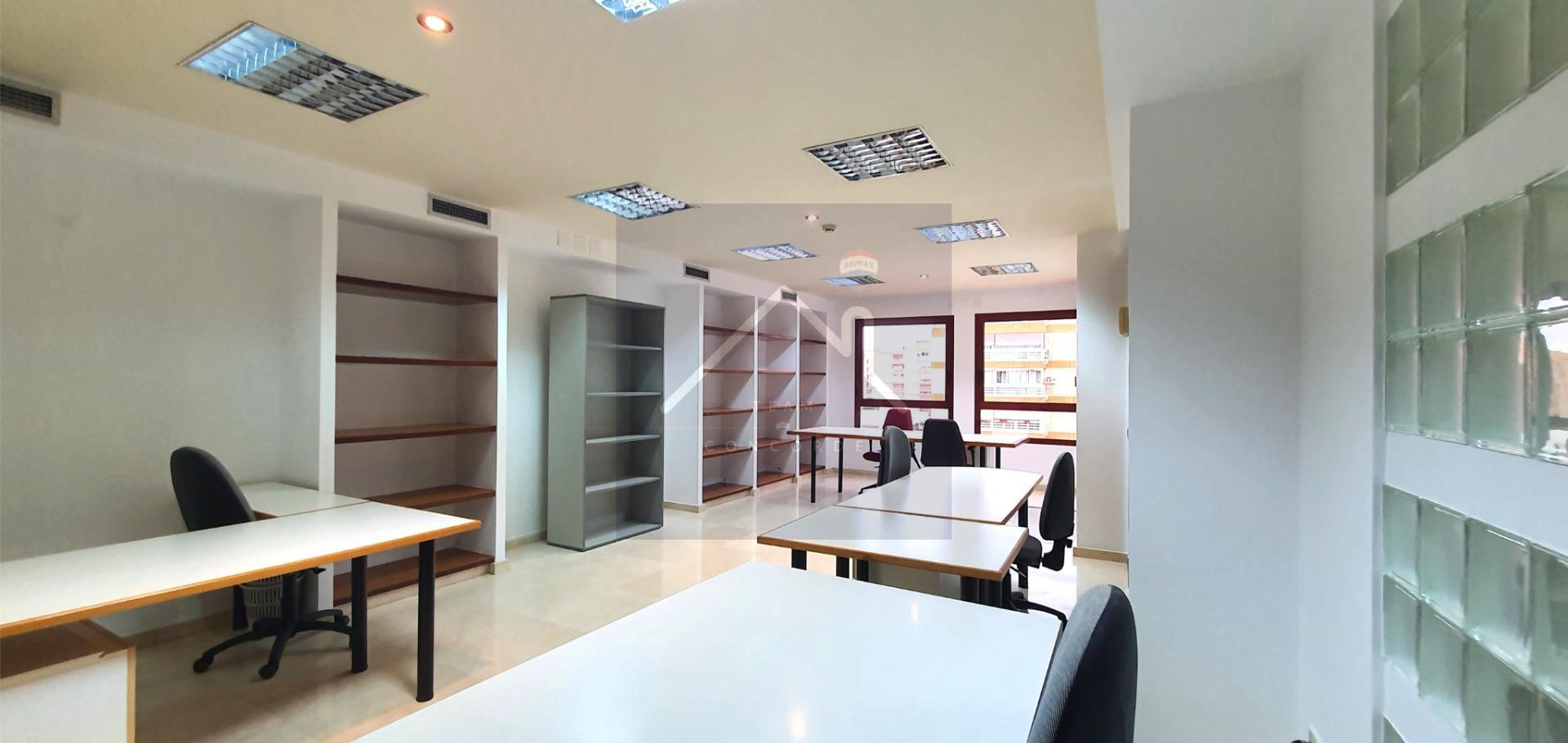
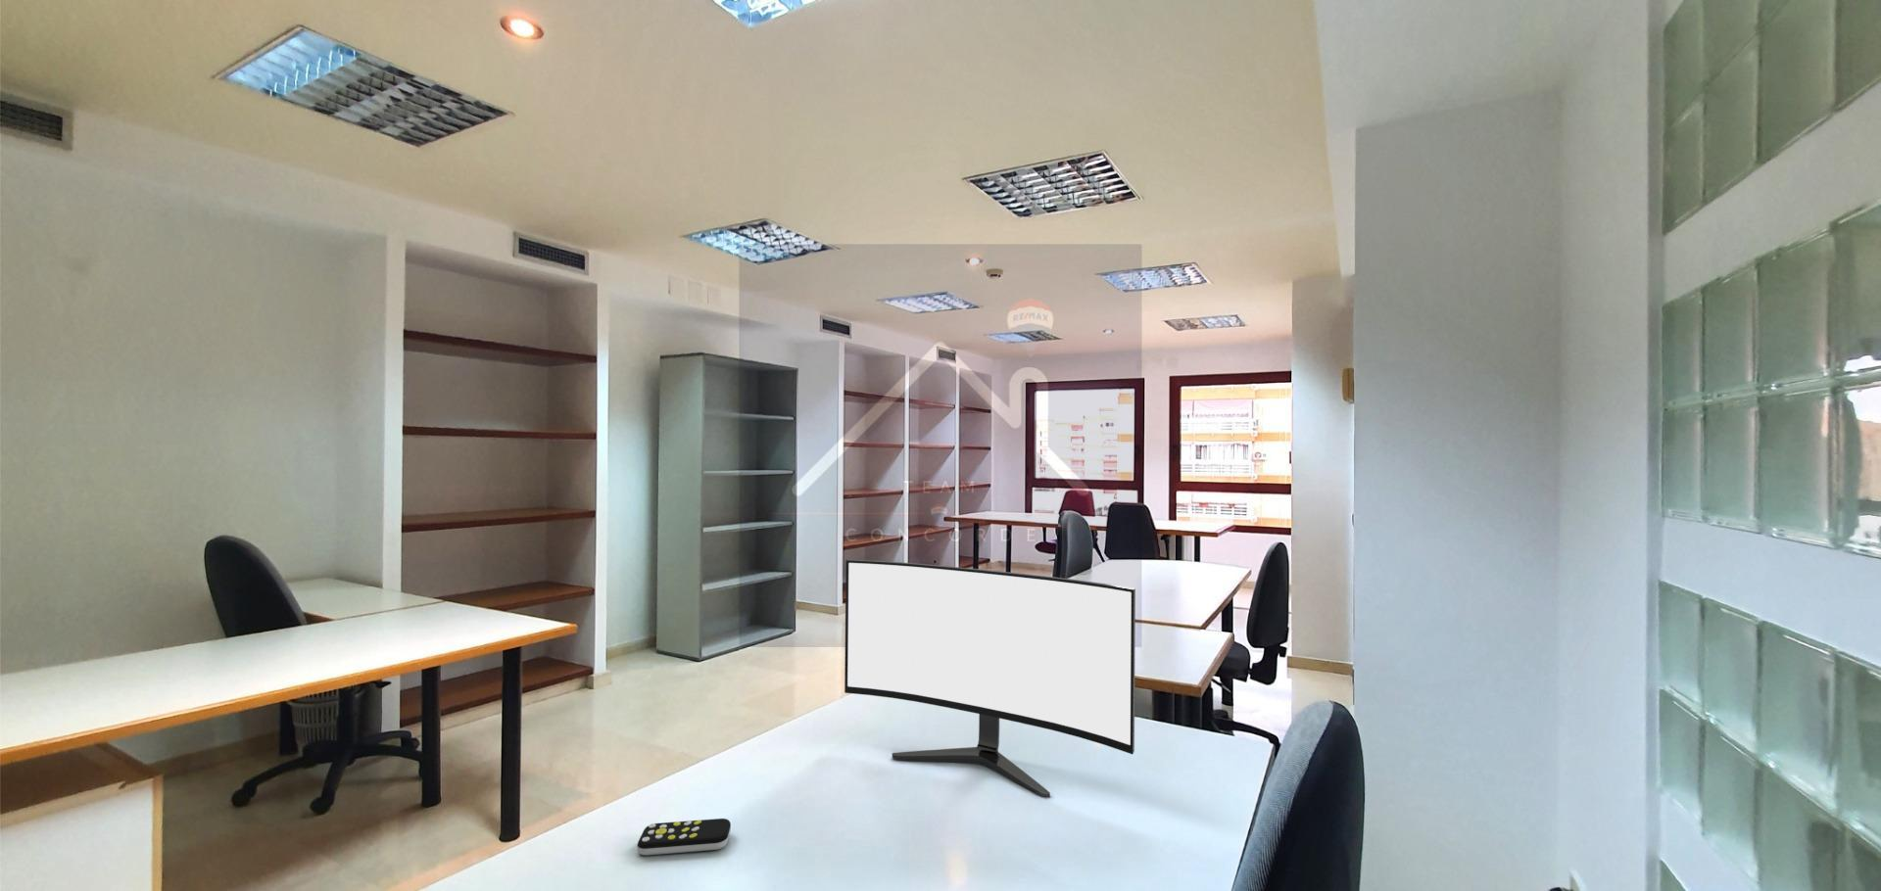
+ remote control [637,818,732,856]
+ monitor [843,559,1136,799]
